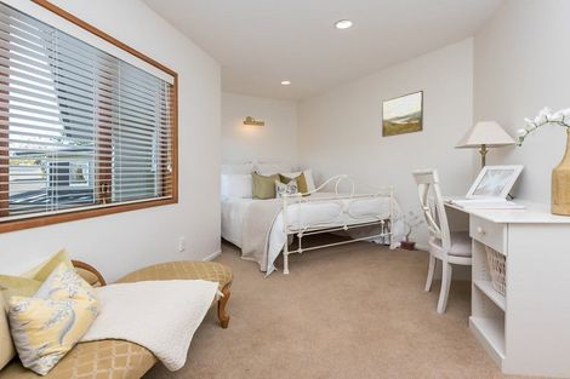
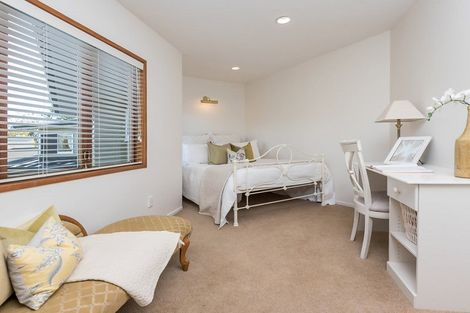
- potted plant [398,211,424,251]
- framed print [381,90,424,138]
